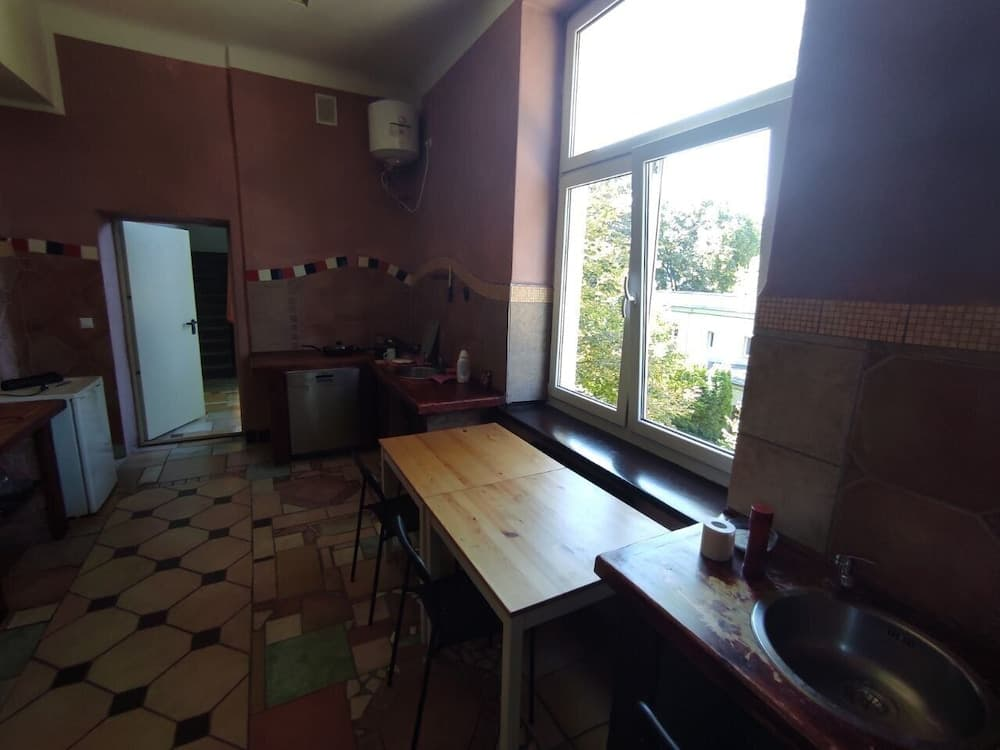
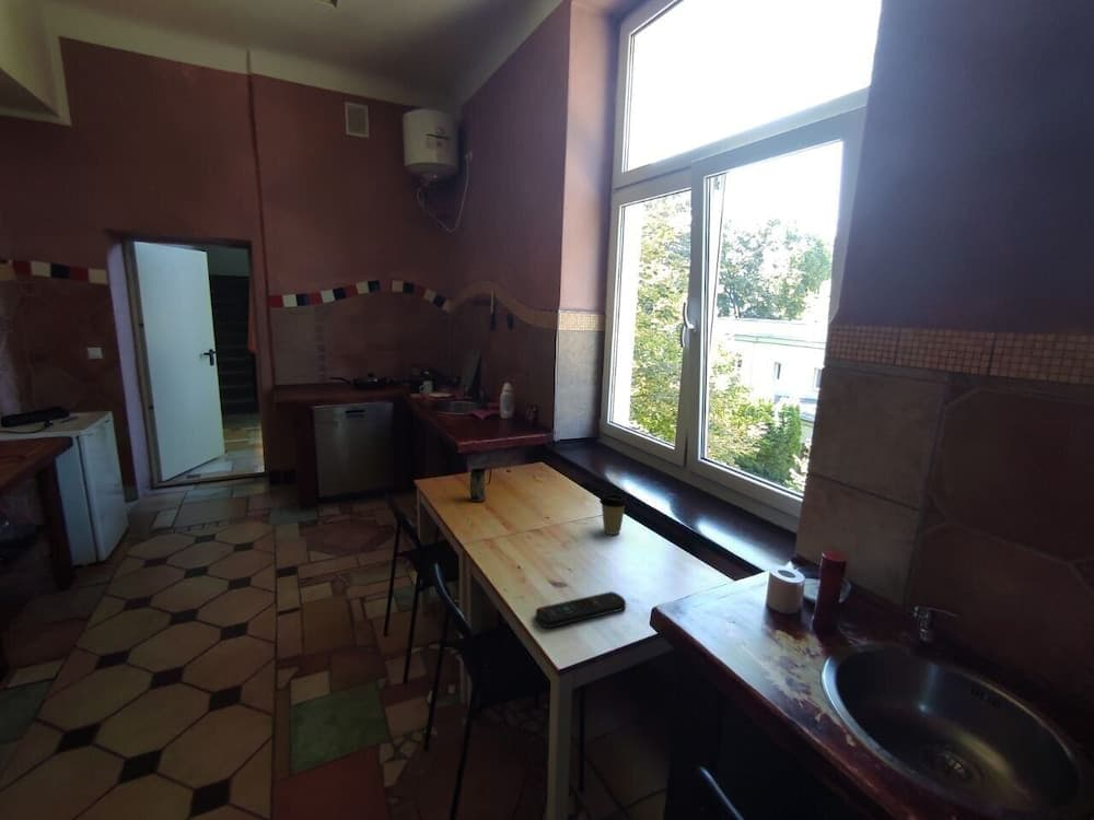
+ mug [469,465,492,503]
+ remote control [535,590,627,629]
+ coffee cup [598,493,628,536]
